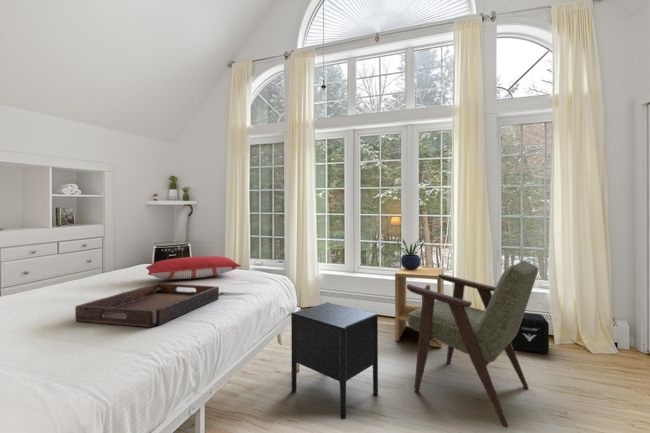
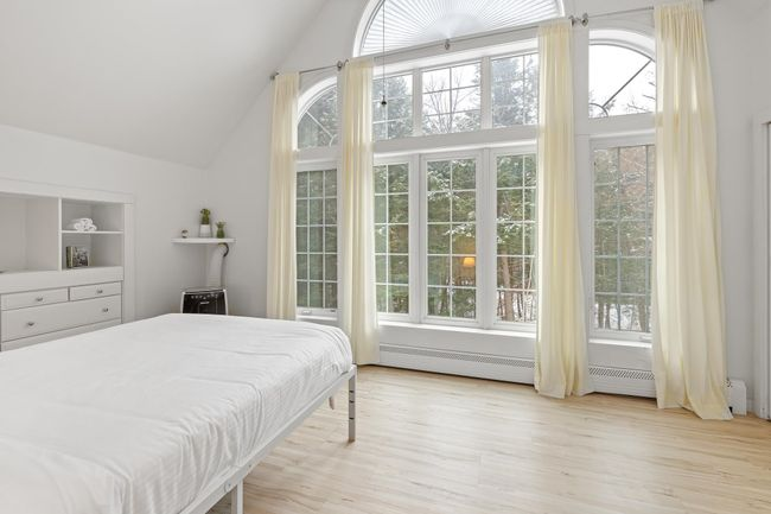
- pillow [145,255,243,280]
- air purifier [511,312,550,355]
- potted plant [396,238,425,270]
- armchair [406,259,539,428]
- side table [394,266,445,348]
- nightstand [290,301,379,420]
- serving tray [74,282,220,328]
